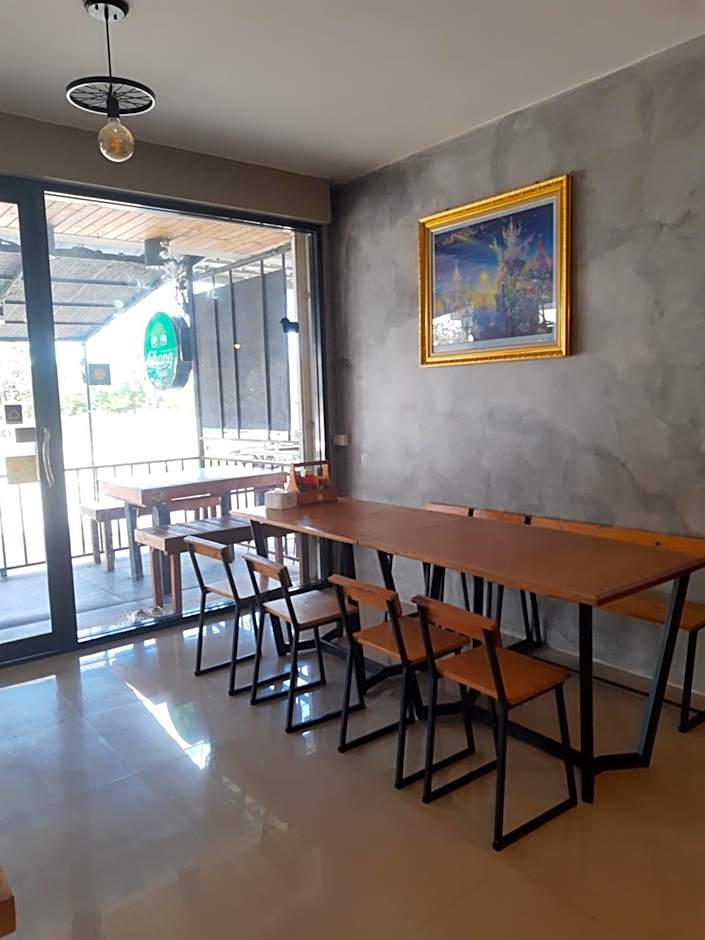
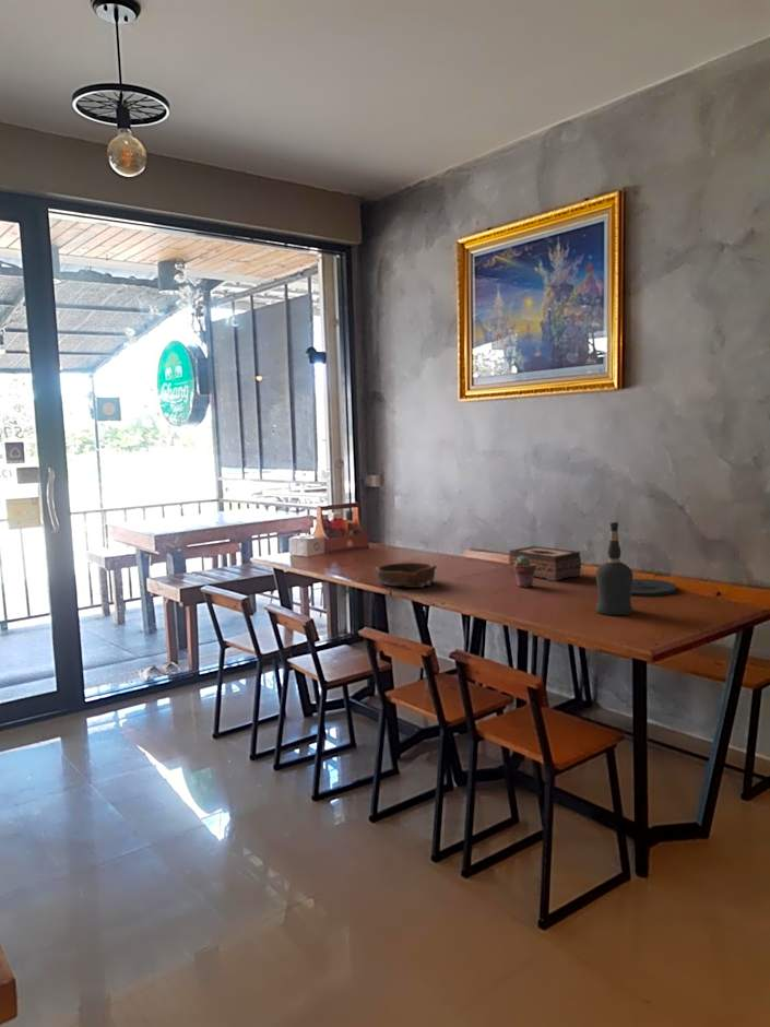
+ potted succulent [513,556,536,589]
+ tissue box [508,545,582,582]
+ plate [630,578,677,598]
+ bowl [374,562,438,589]
+ liquor bottle [595,521,633,616]
